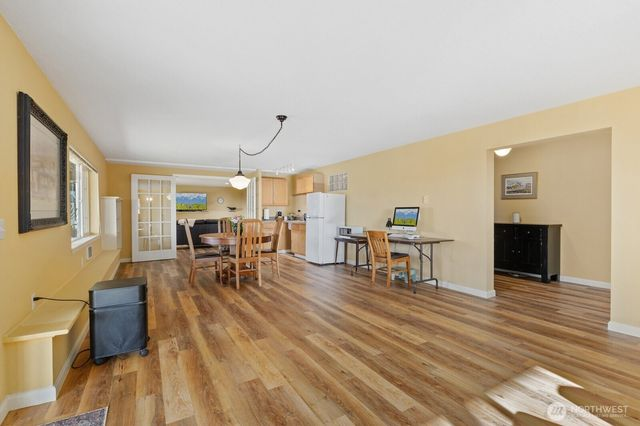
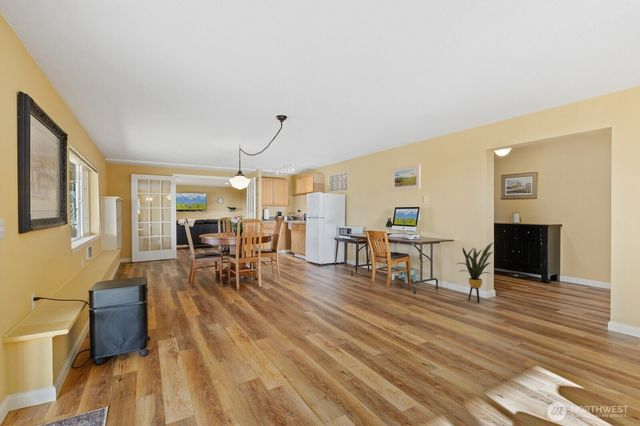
+ house plant [456,242,495,304]
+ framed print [391,163,421,192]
